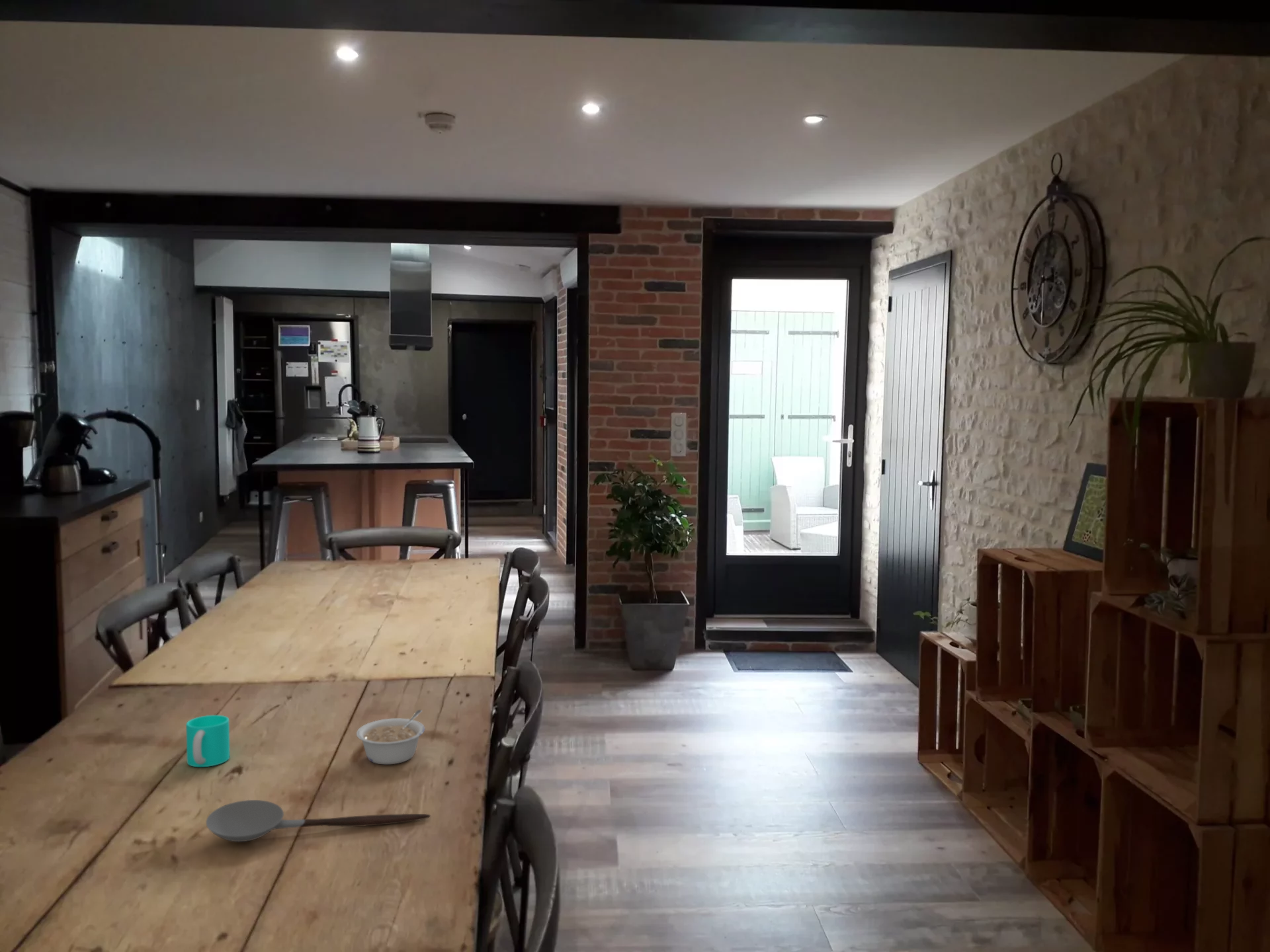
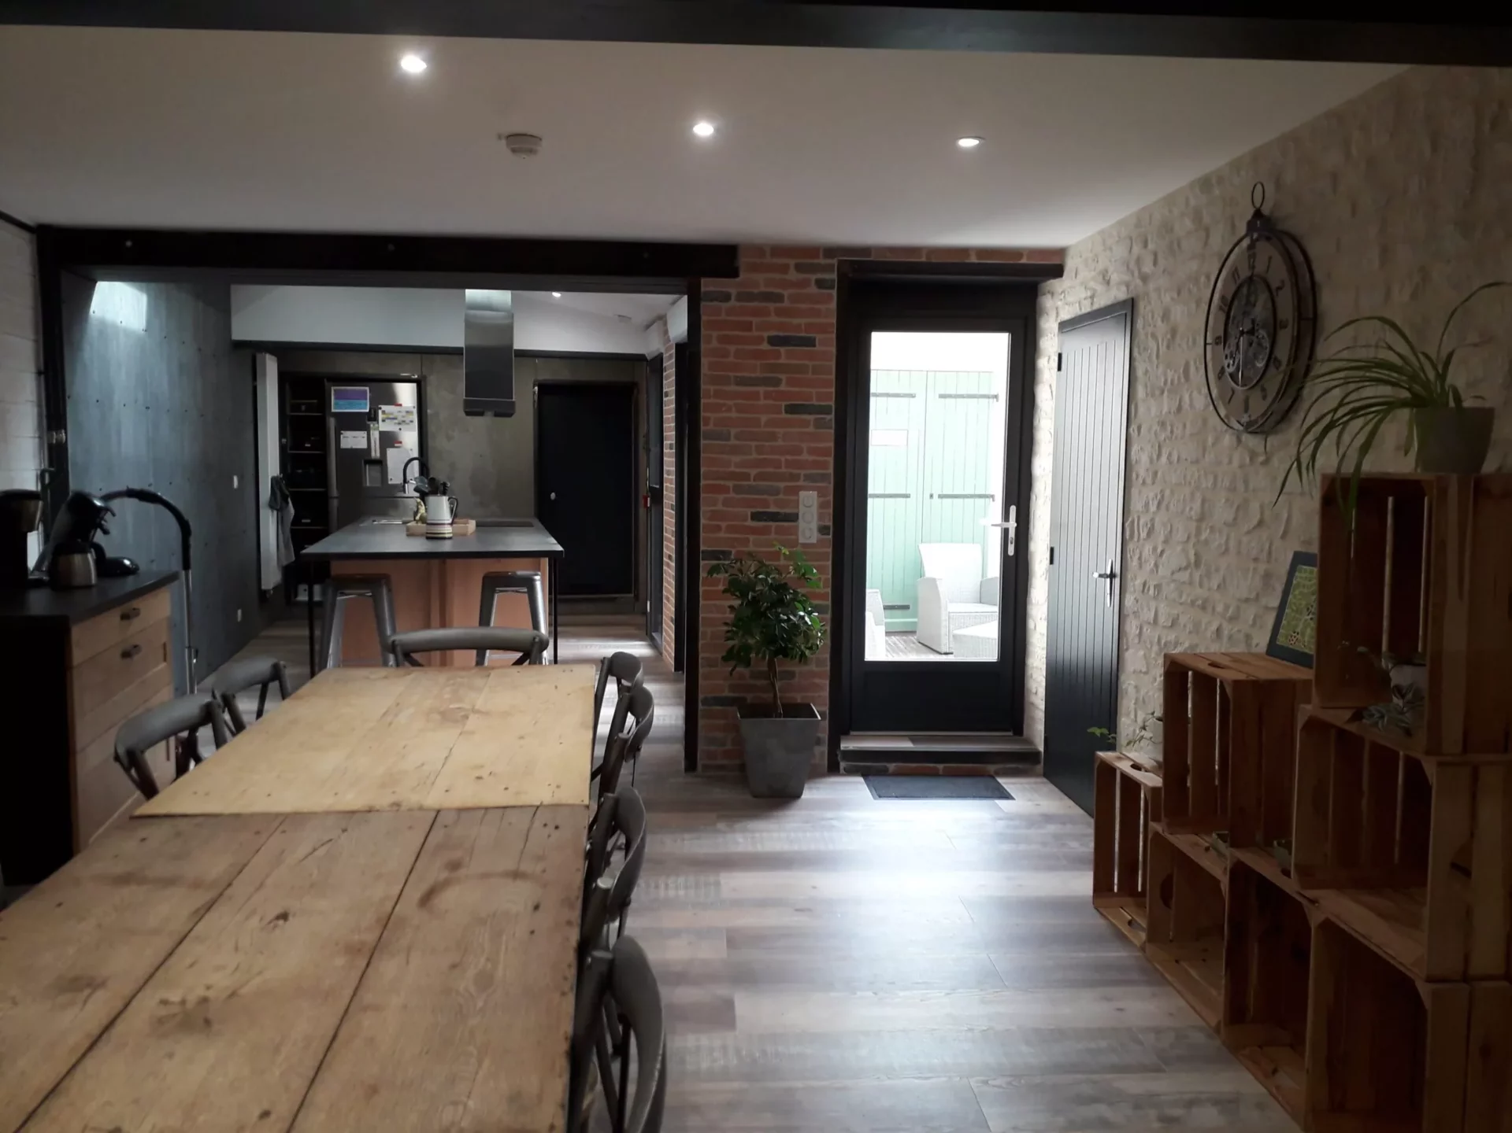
- legume [356,709,425,765]
- cup [185,715,230,768]
- spoon [205,799,431,842]
